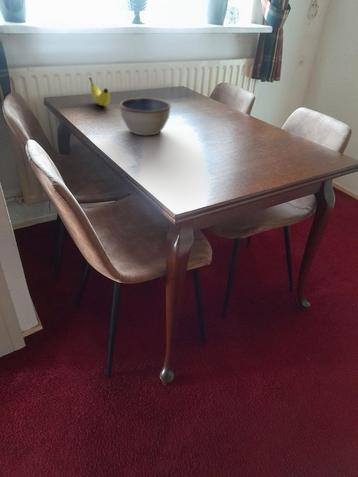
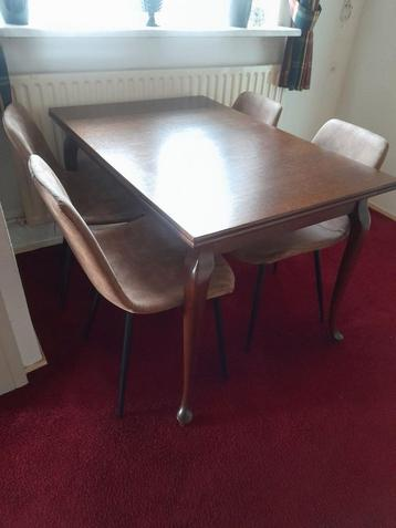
- bowl [119,97,172,136]
- fruit [88,77,111,107]
